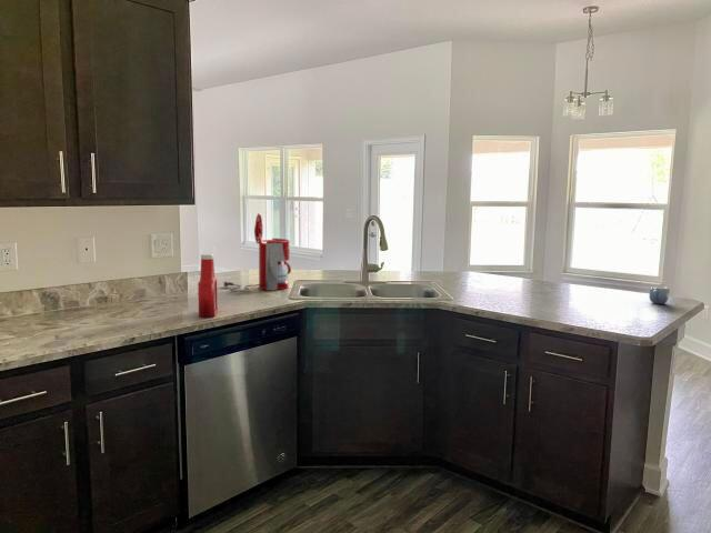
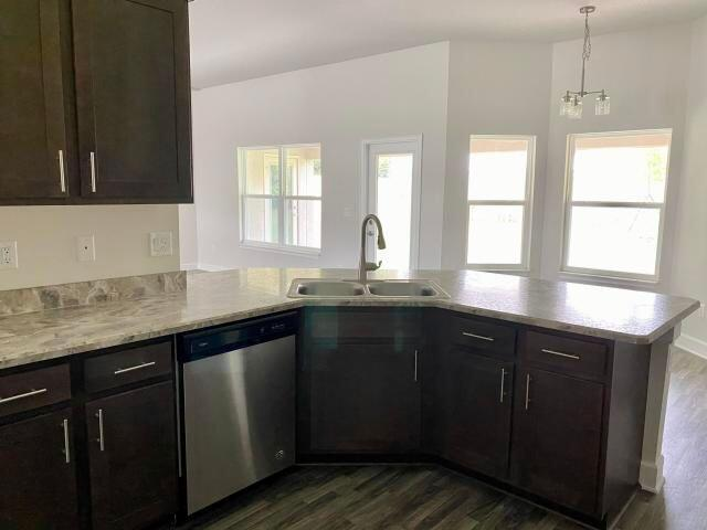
- soap bottle [197,253,219,319]
- mug [648,285,671,305]
- coffee maker [222,212,292,293]
